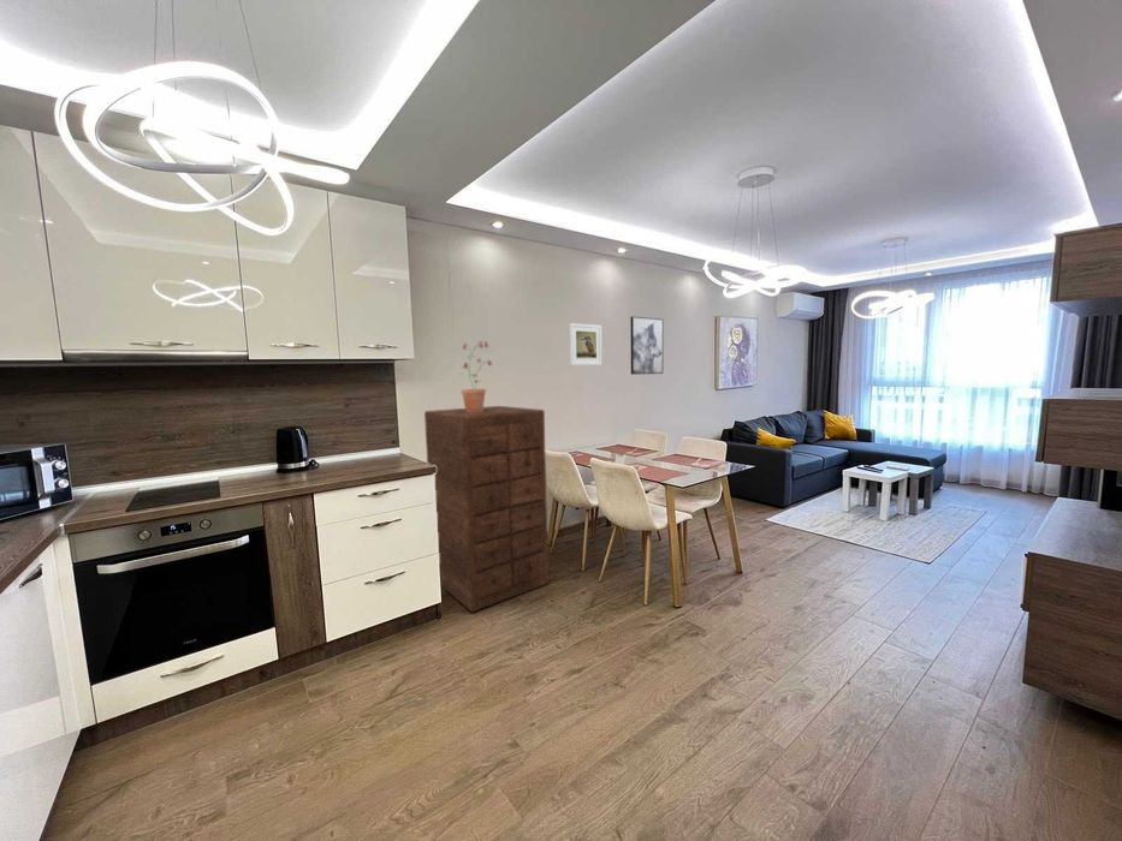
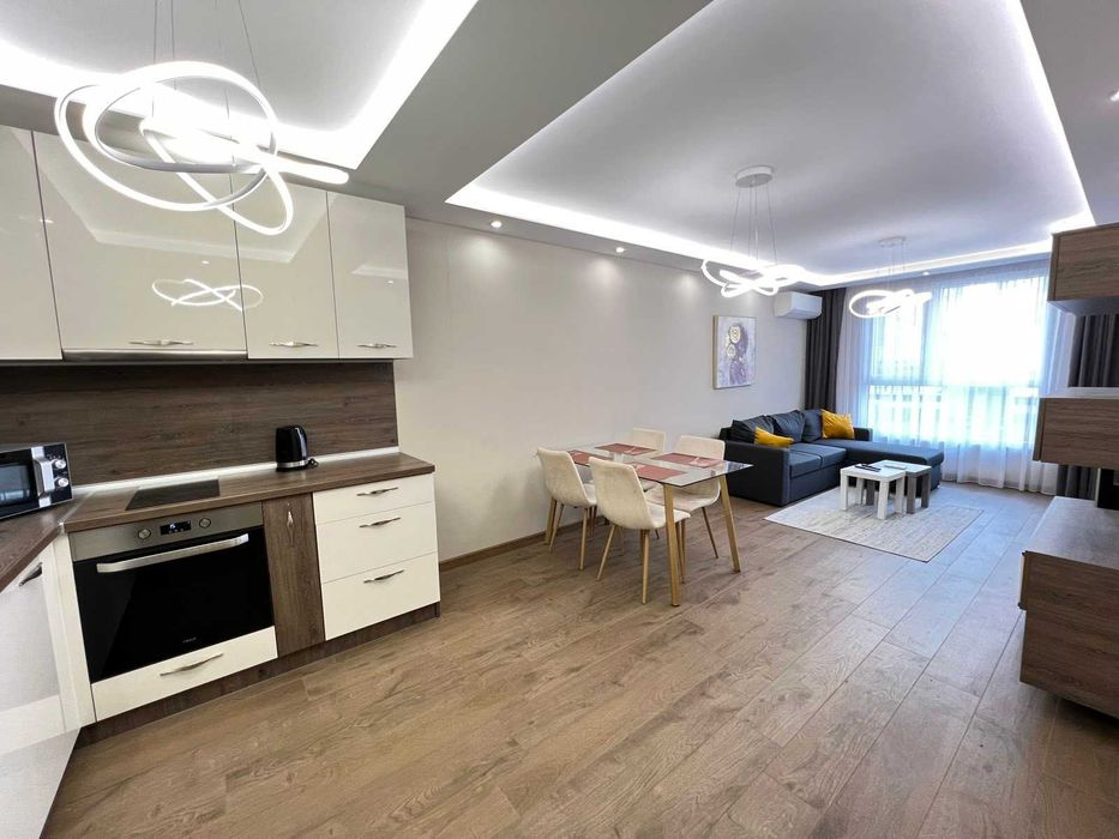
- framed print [568,322,602,366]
- potted plant [459,340,493,413]
- dresser [423,405,550,614]
- wall art [629,315,665,376]
